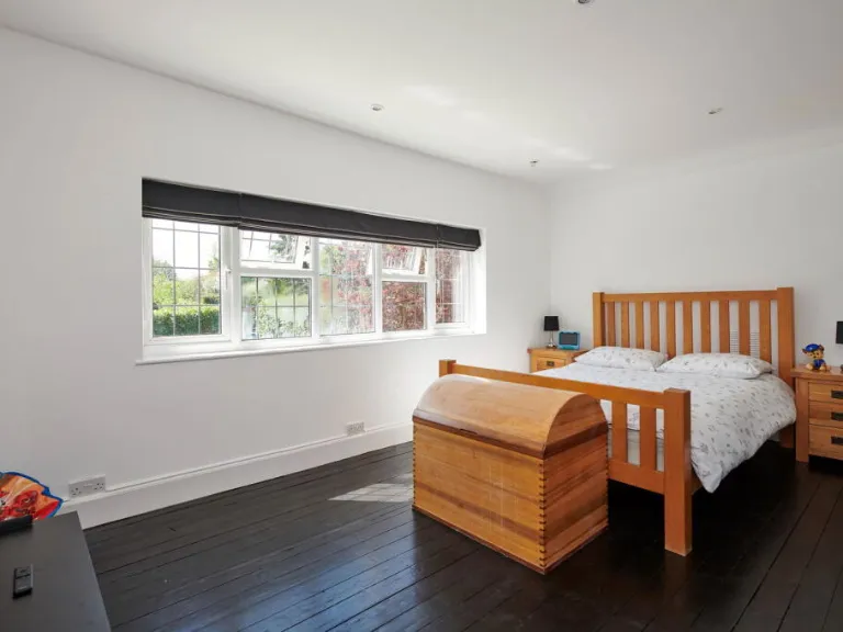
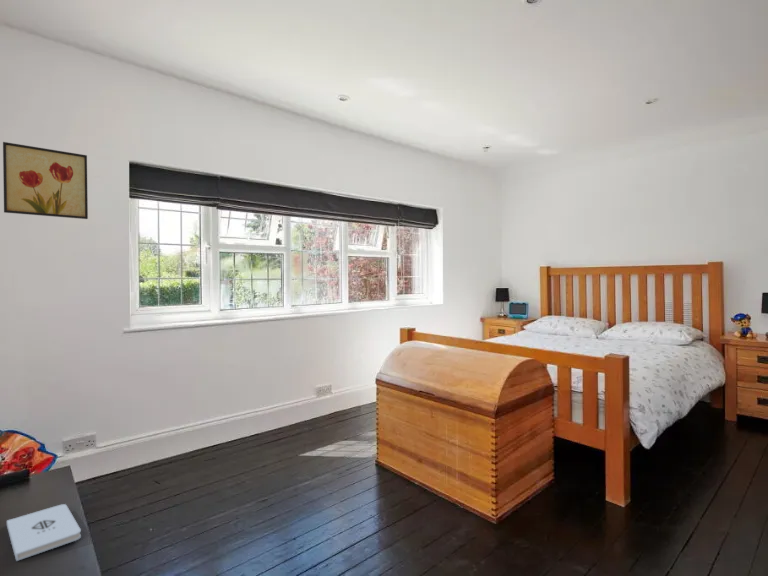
+ notepad [6,503,82,562]
+ wall art [2,141,89,220]
